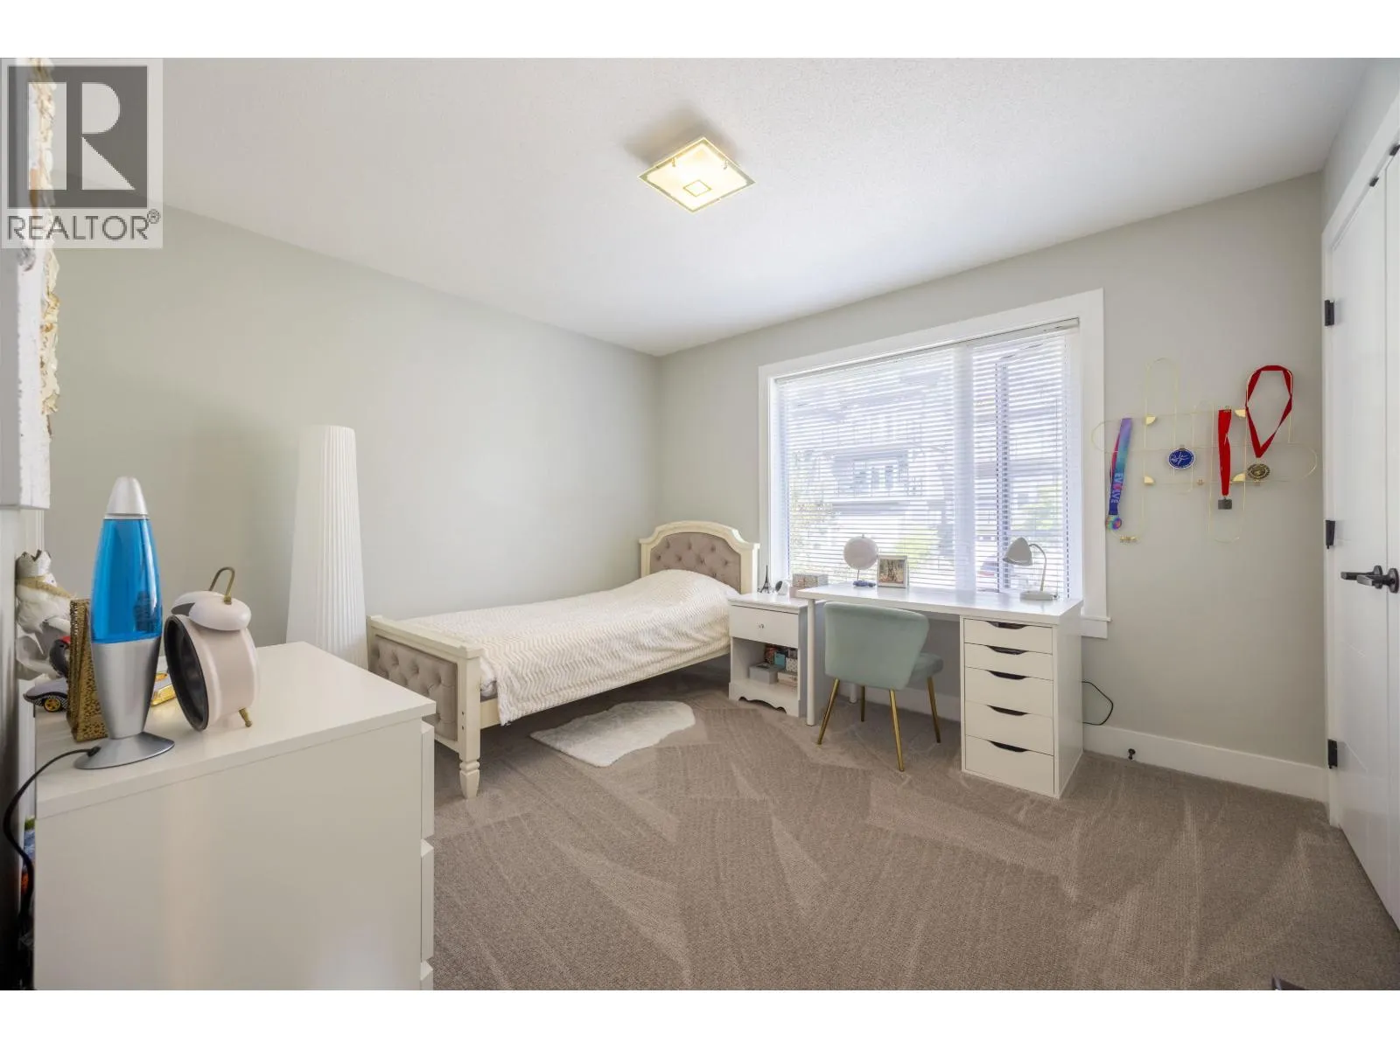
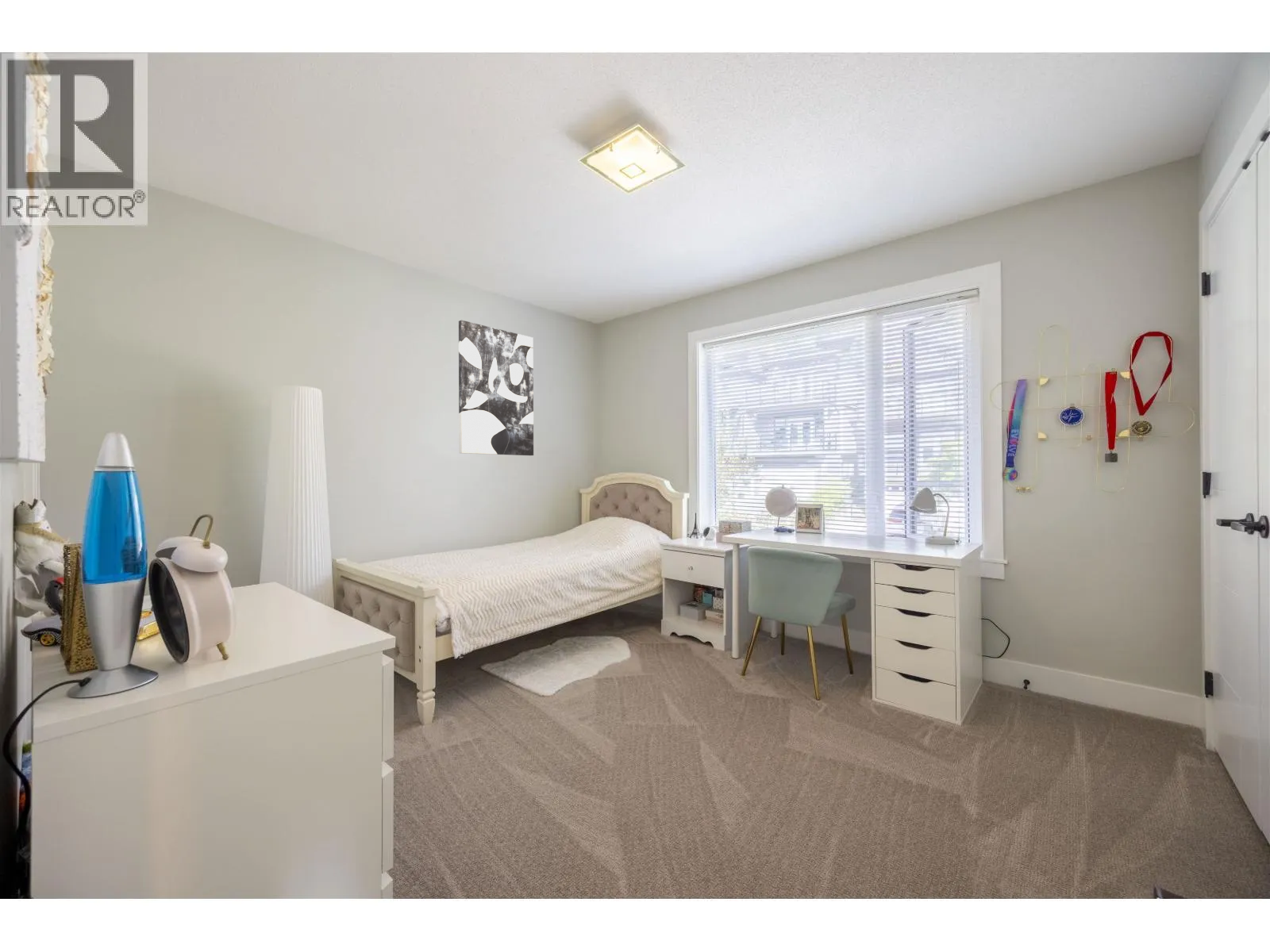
+ wall art [458,319,534,456]
